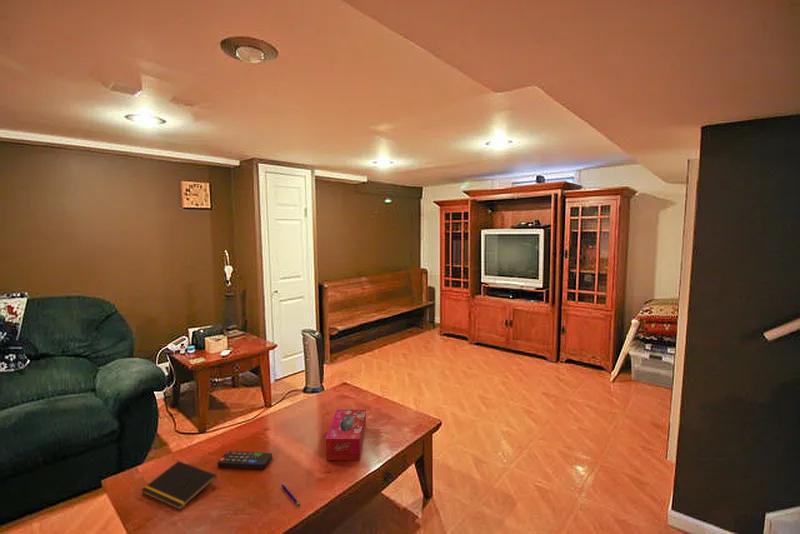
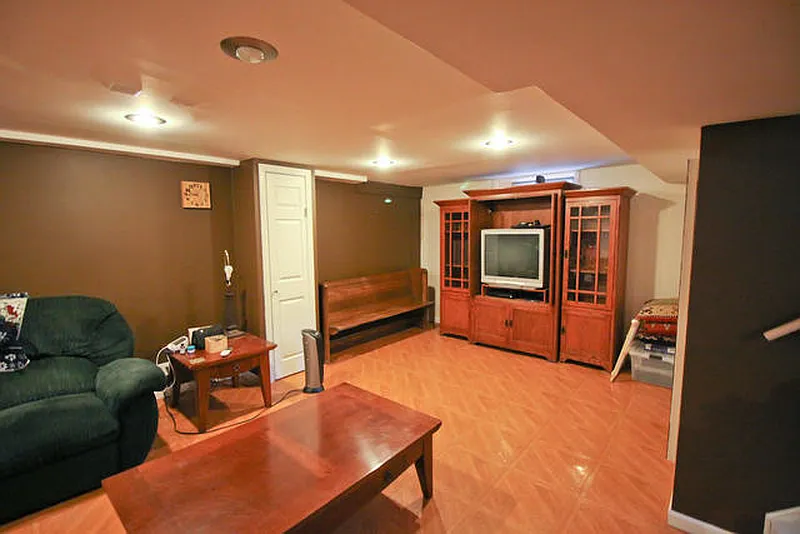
- tissue box [325,409,367,461]
- remote control [217,450,273,470]
- notepad [140,460,217,511]
- pen [281,484,301,507]
